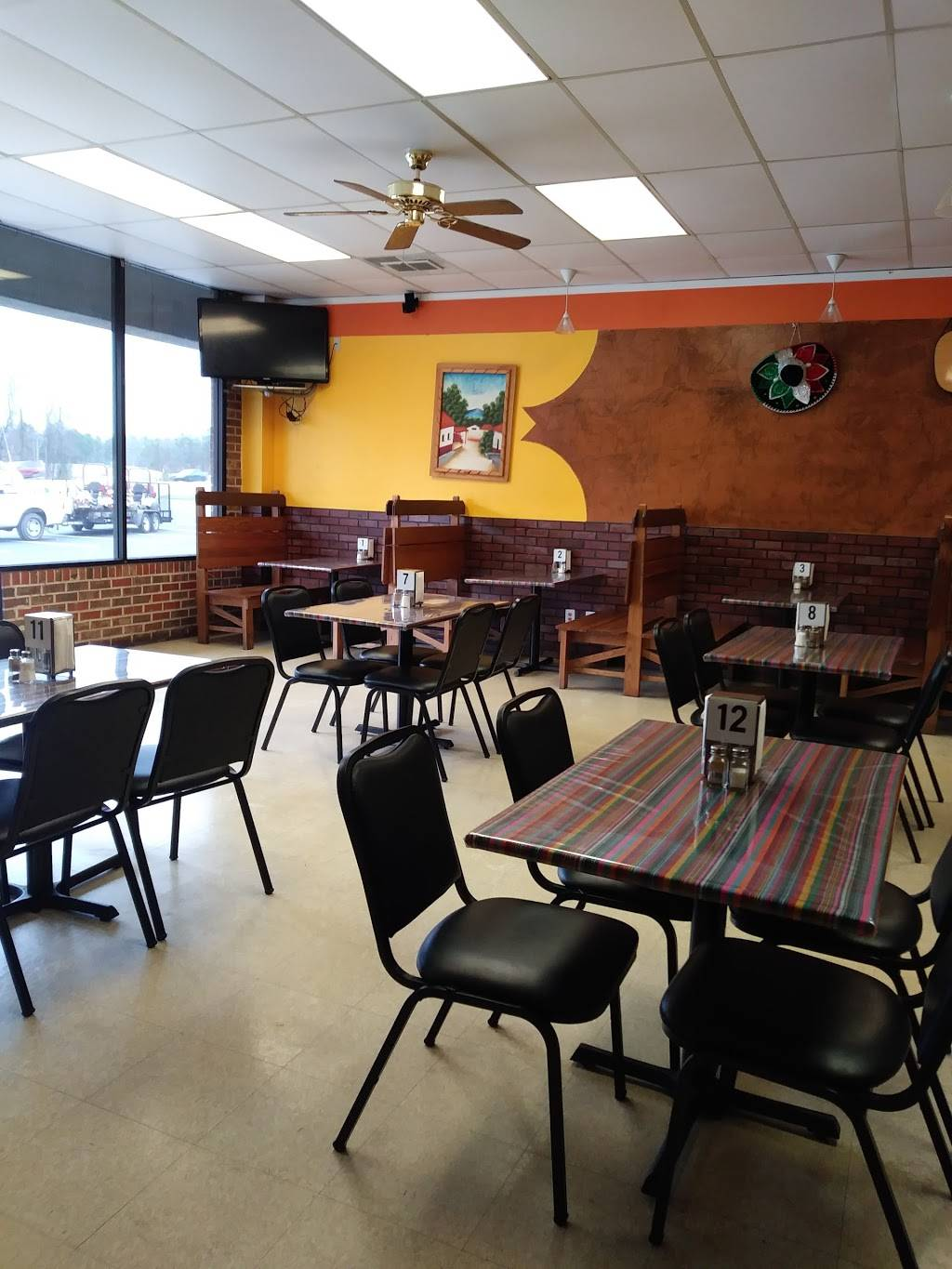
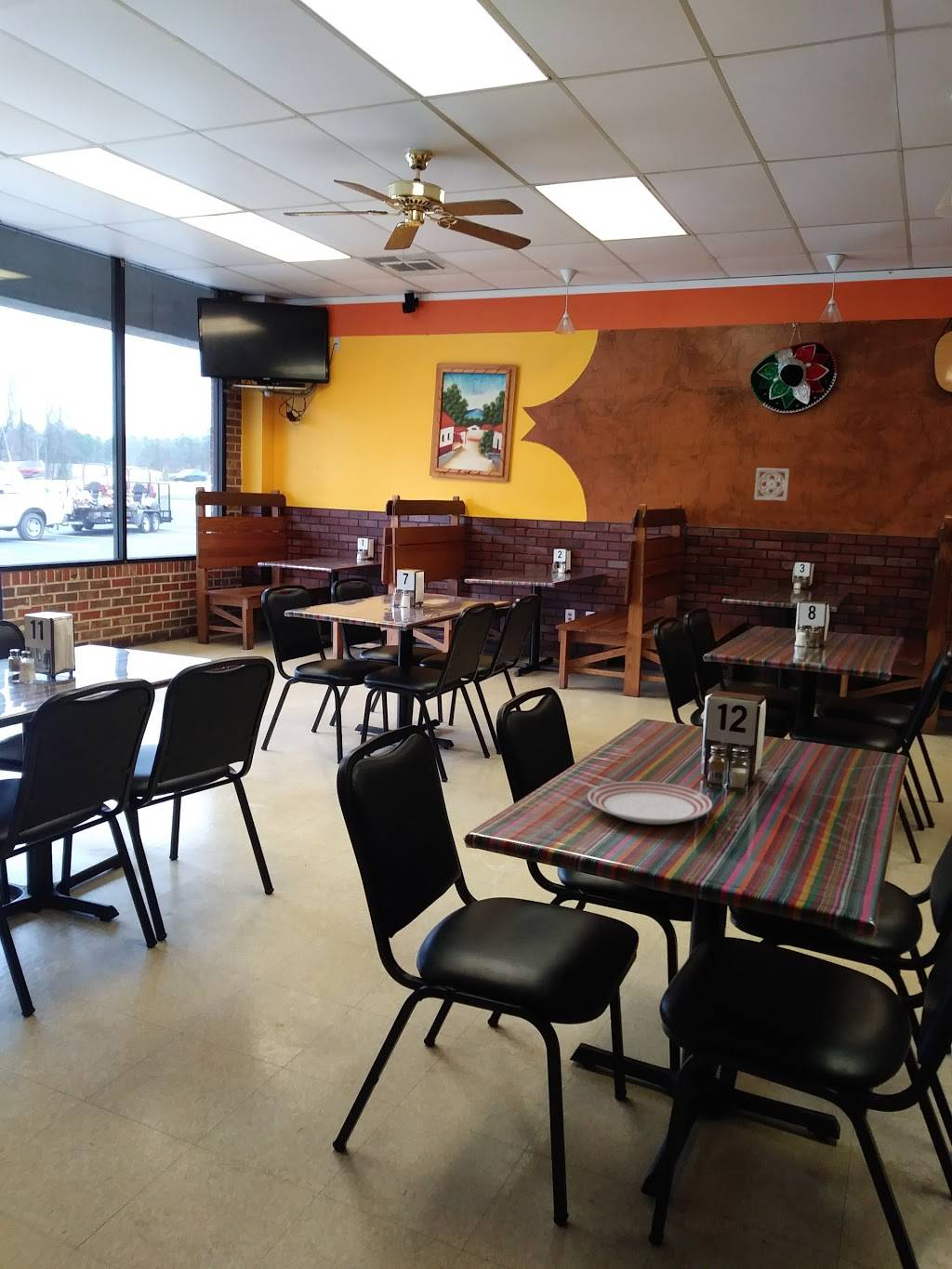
+ dinner plate [587,780,713,826]
+ wall ornament [753,467,790,502]
